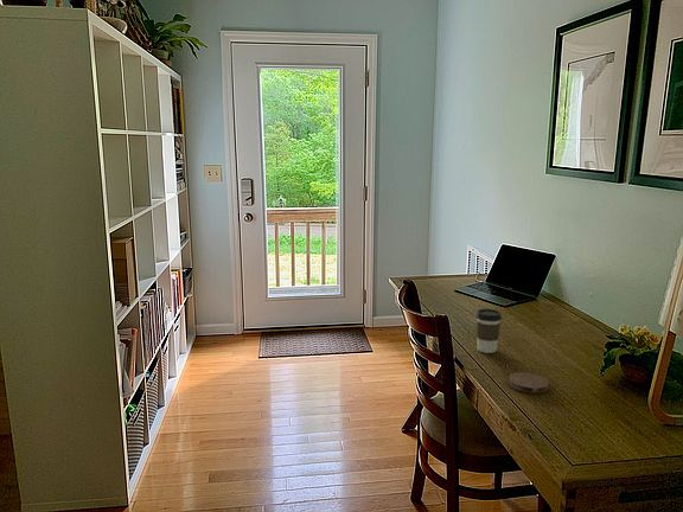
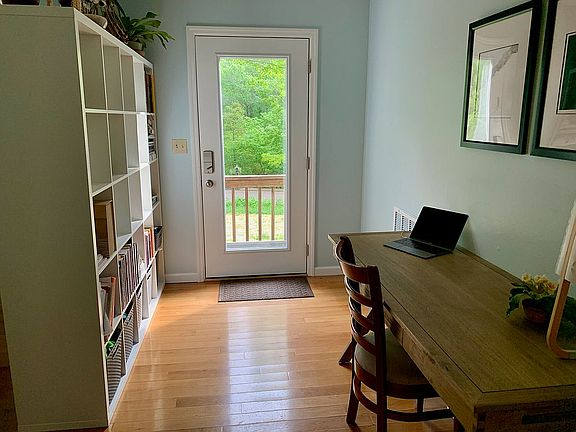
- coffee cup [474,308,503,354]
- coaster [508,371,550,395]
